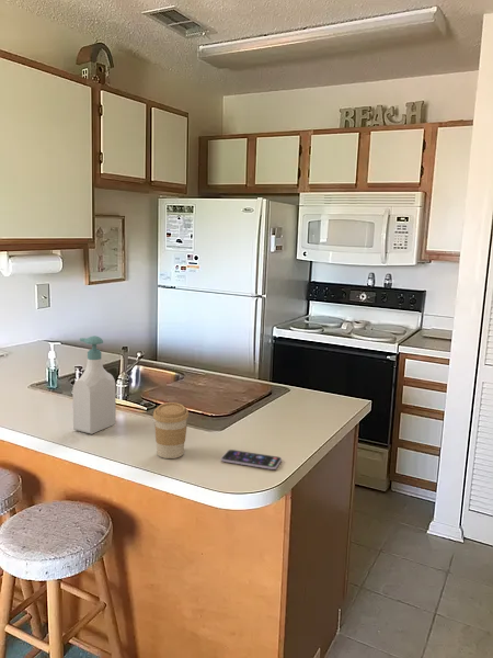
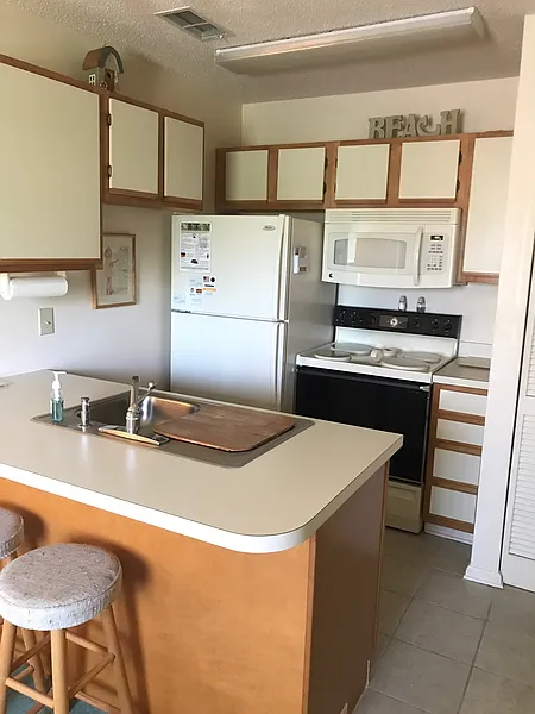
- soap bottle [71,334,117,435]
- smartphone [220,449,283,470]
- coffee cup [152,401,190,460]
